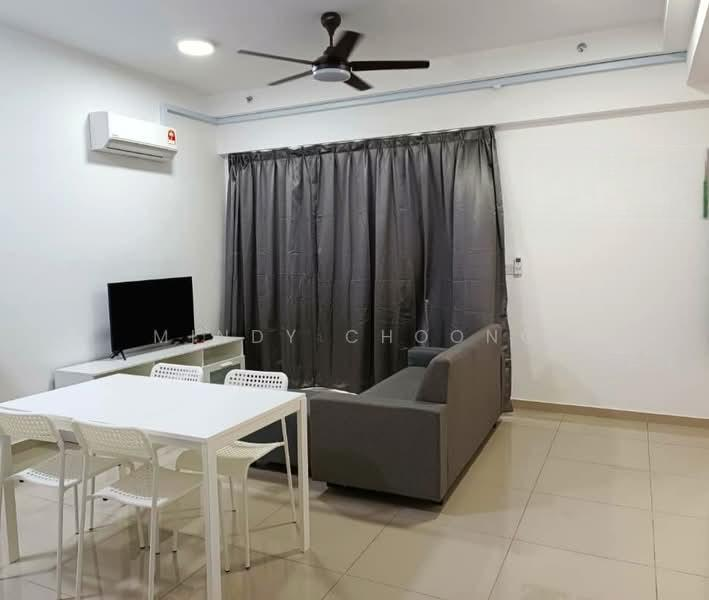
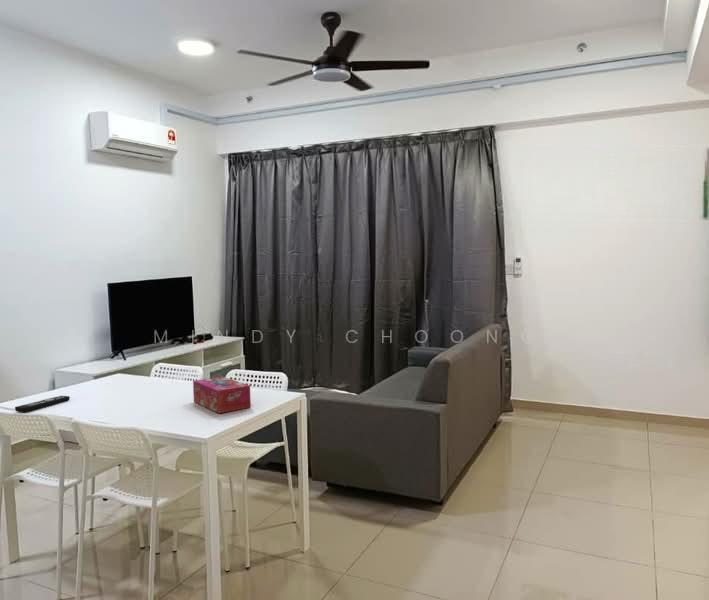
+ tissue box [192,376,252,414]
+ remote control [14,395,71,413]
